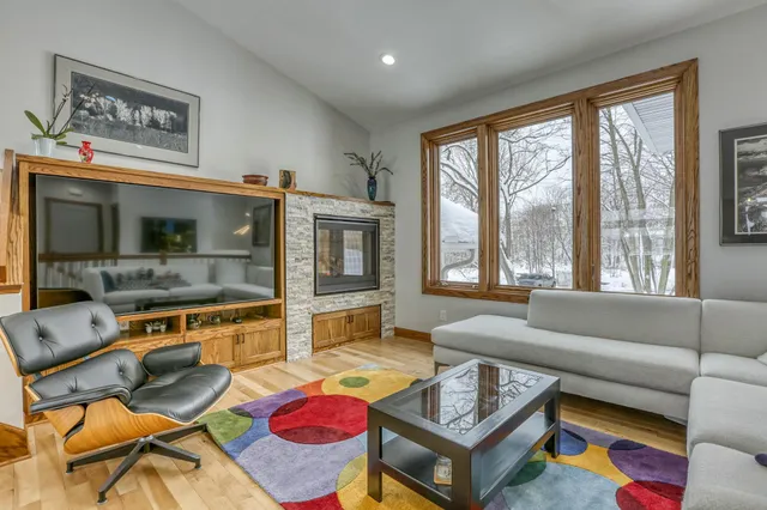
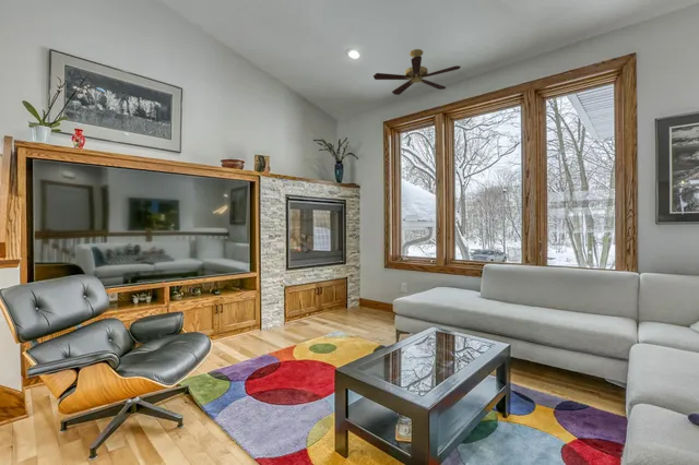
+ ceiling fan [372,48,462,96]
